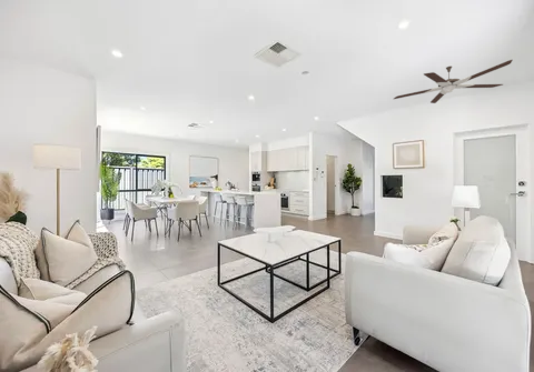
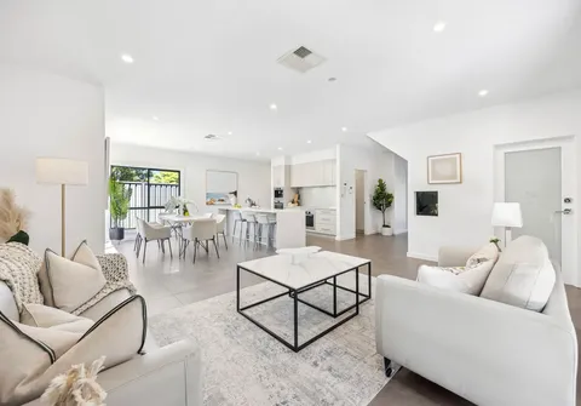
- ceiling fan [393,59,514,104]
